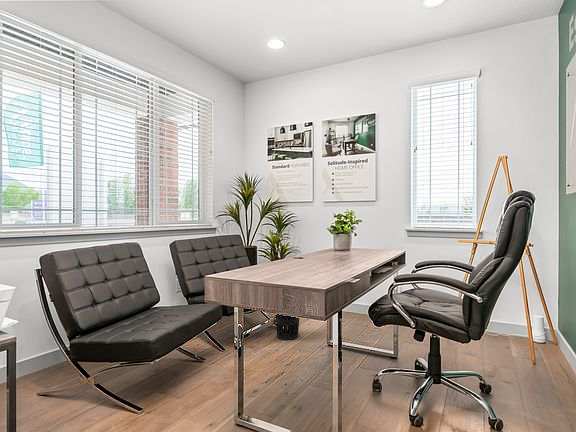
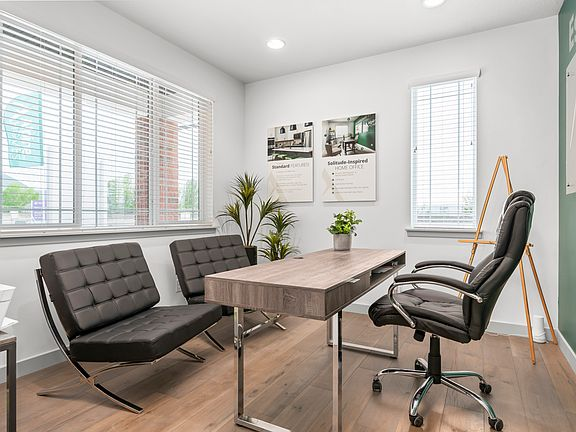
- wastebasket [274,314,300,341]
